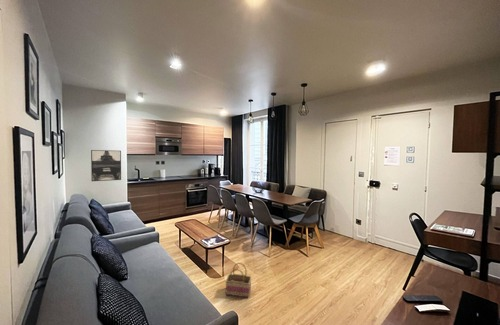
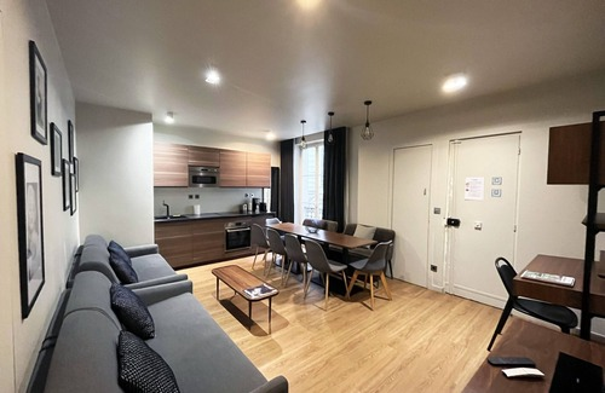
- basket [224,262,252,299]
- wall art [90,149,122,182]
